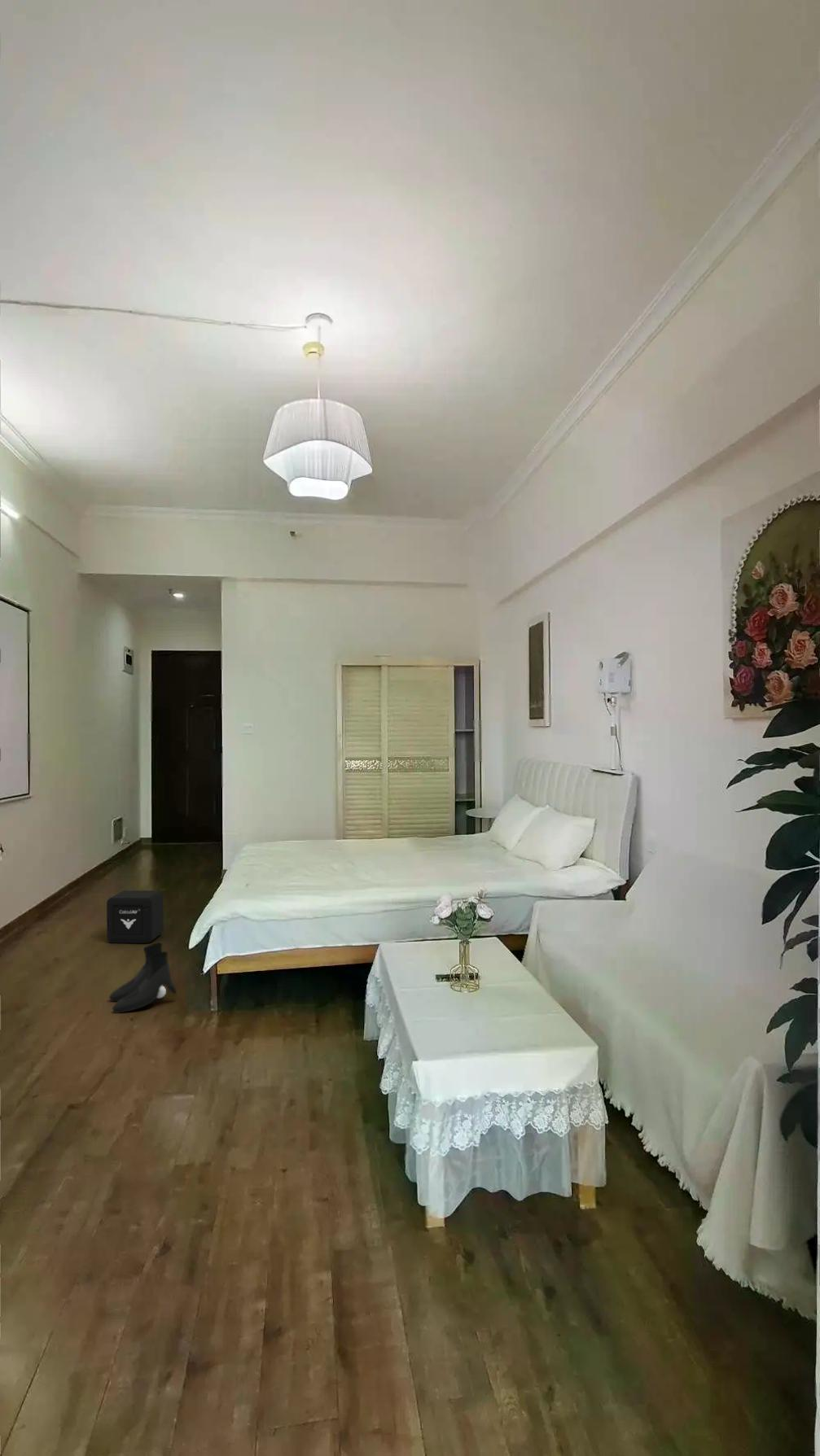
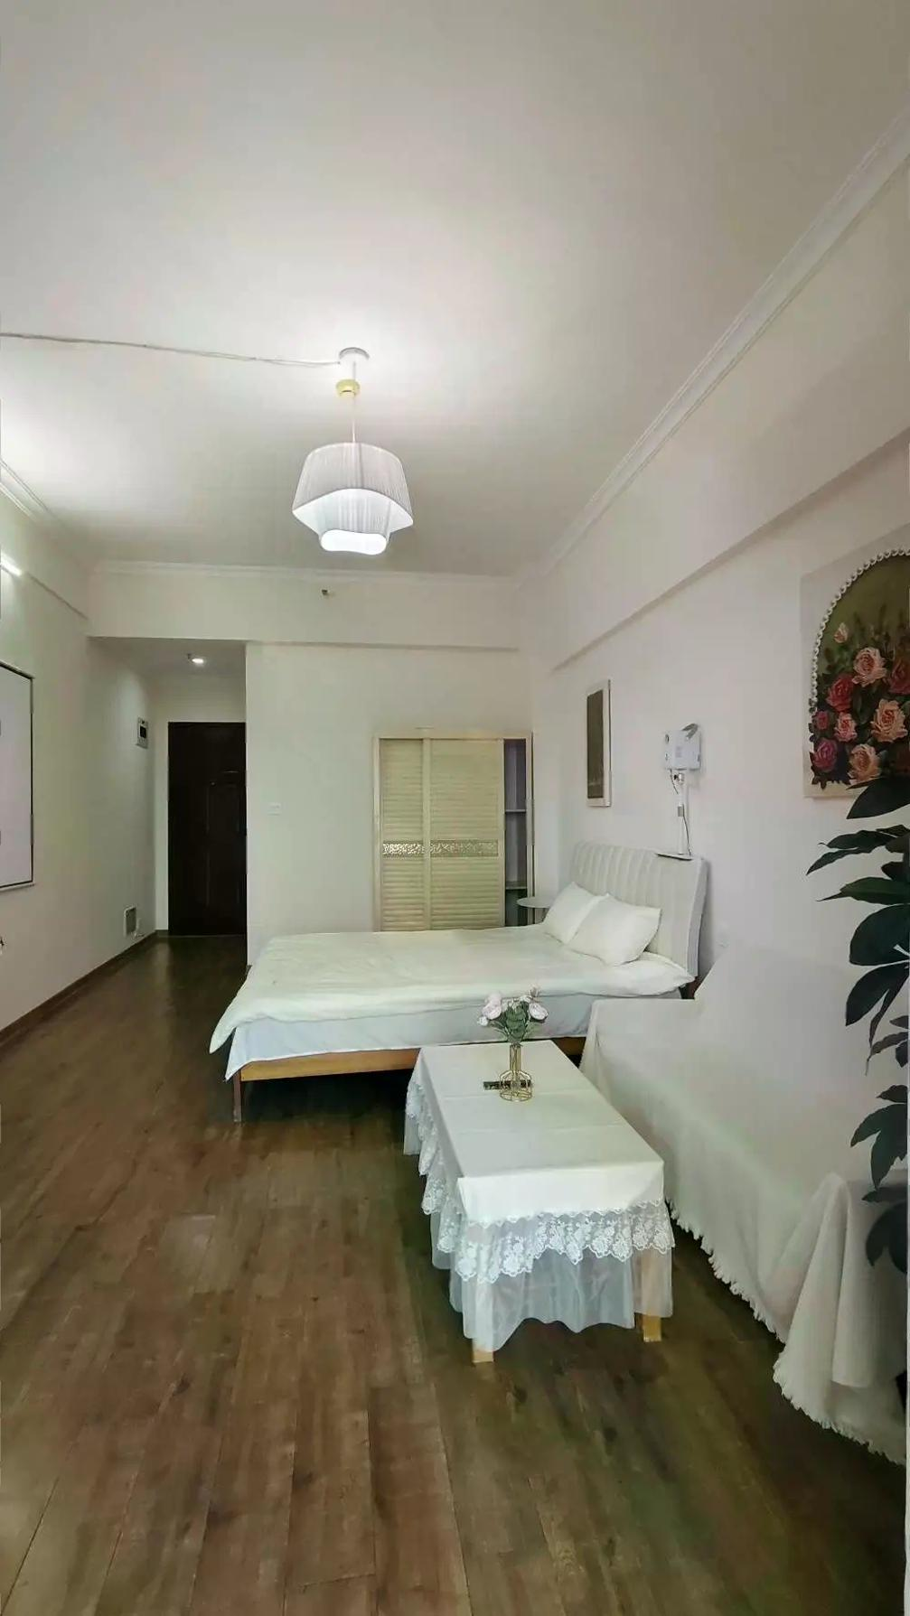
- boots [108,942,178,1014]
- air purifier [106,890,164,944]
